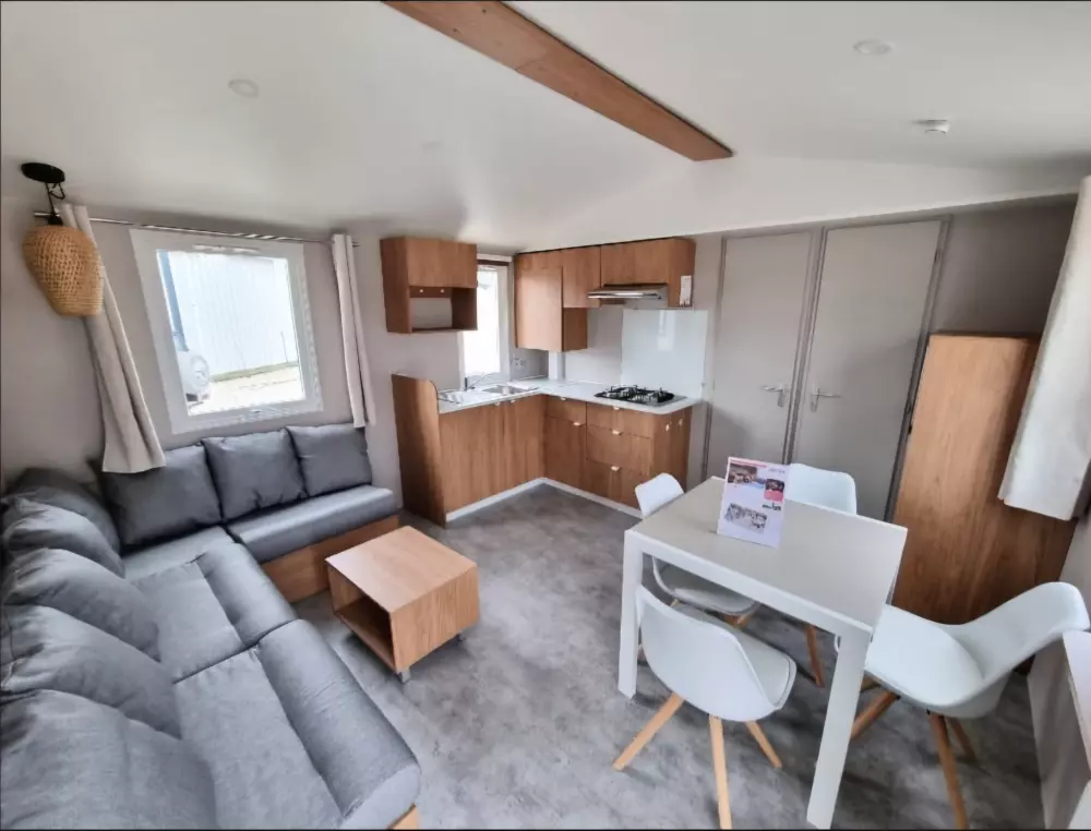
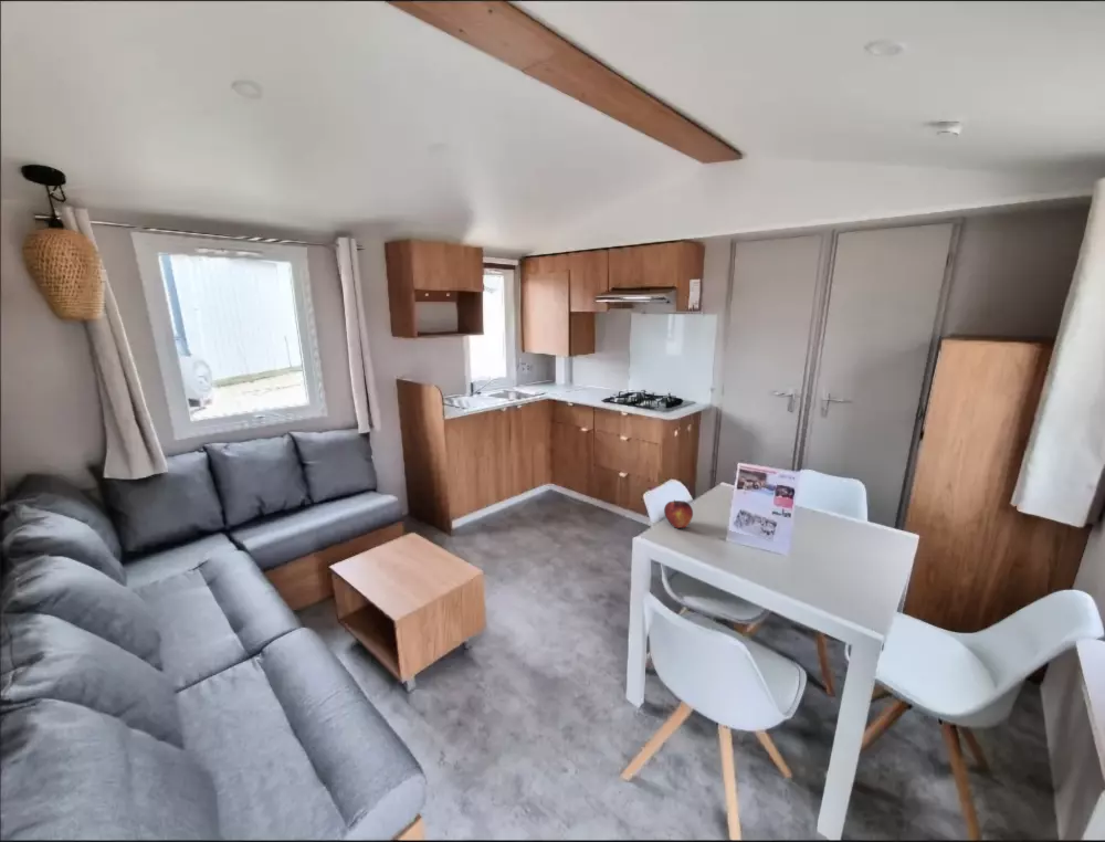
+ fruit [663,499,694,529]
